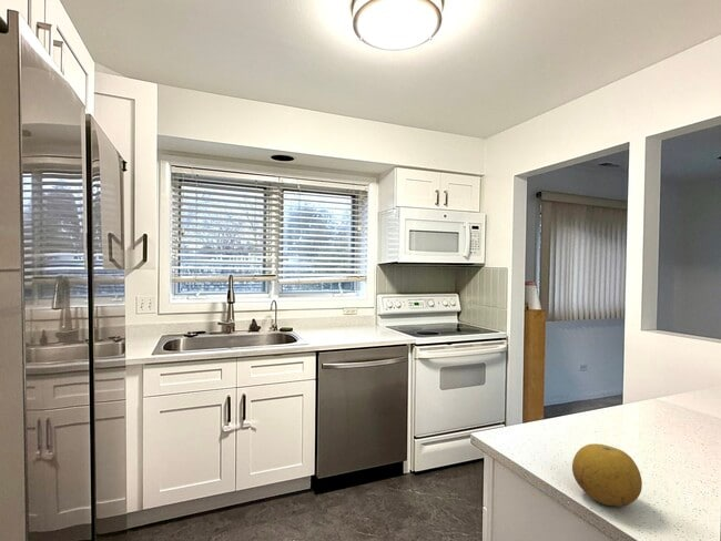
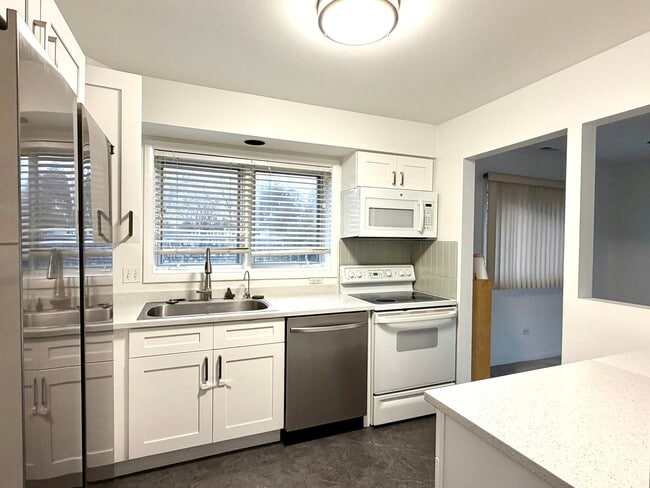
- fruit [571,442,643,508]
